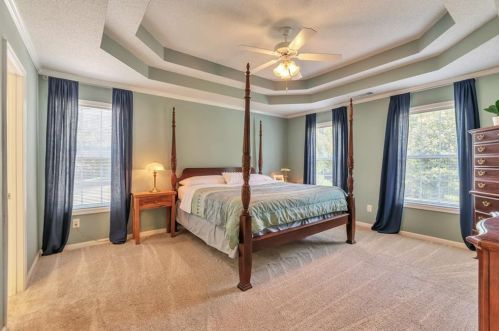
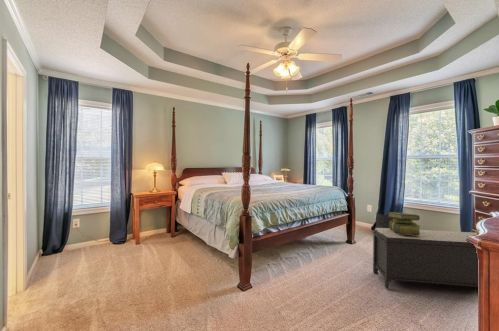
+ bench [371,227,479,290]
+ waste bin [375,211,393,228]
+ stack of books [387,211,421,236]
